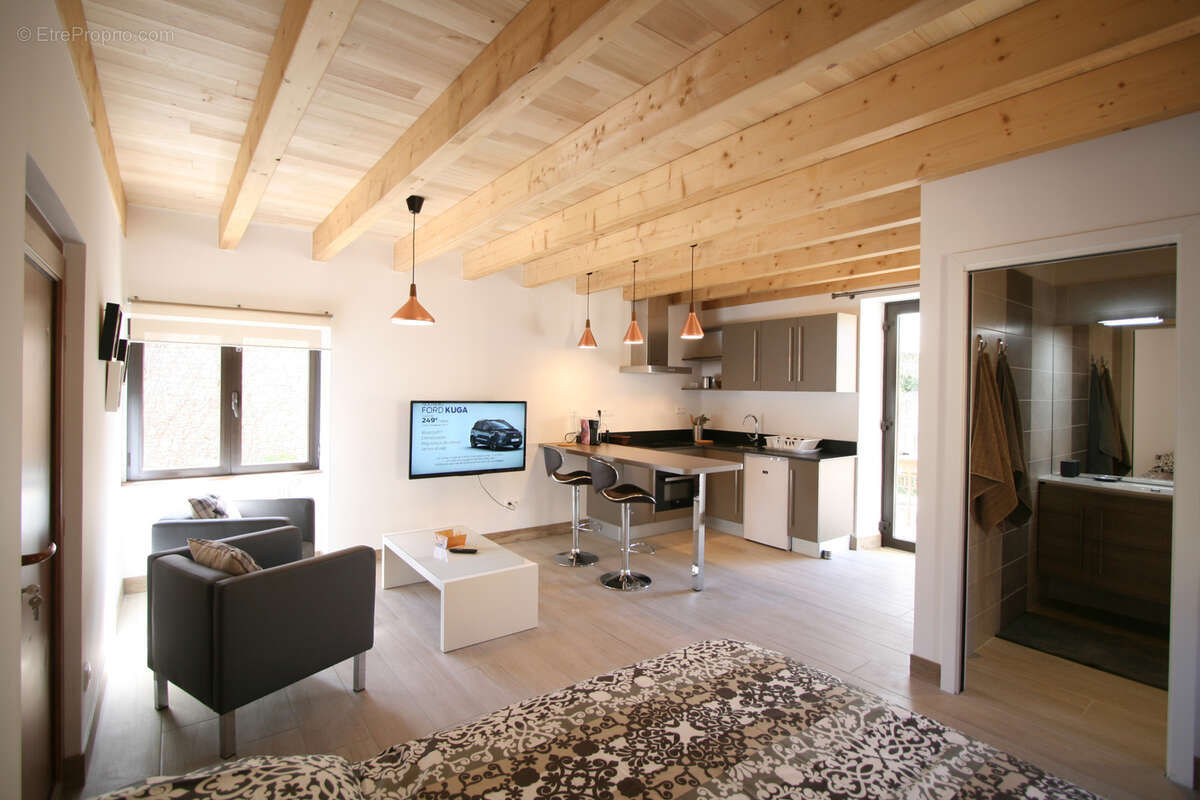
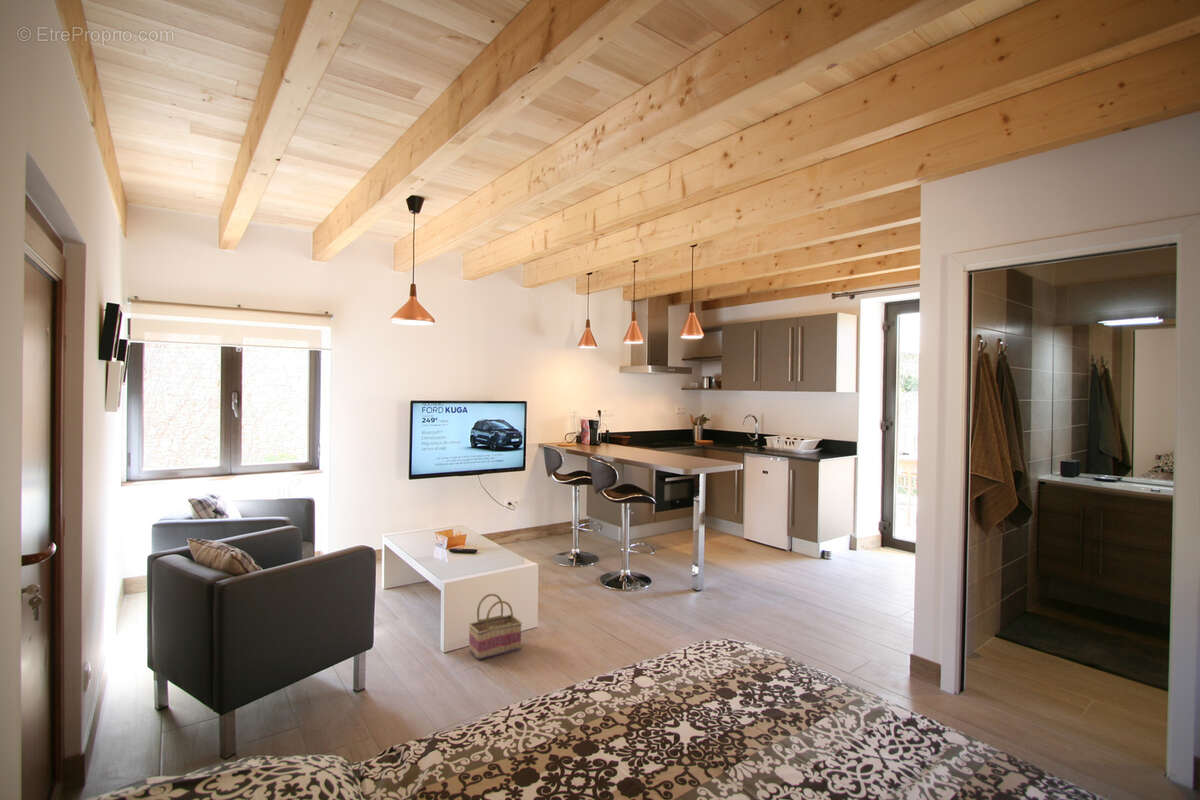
+ basket [468,593,523,661]
